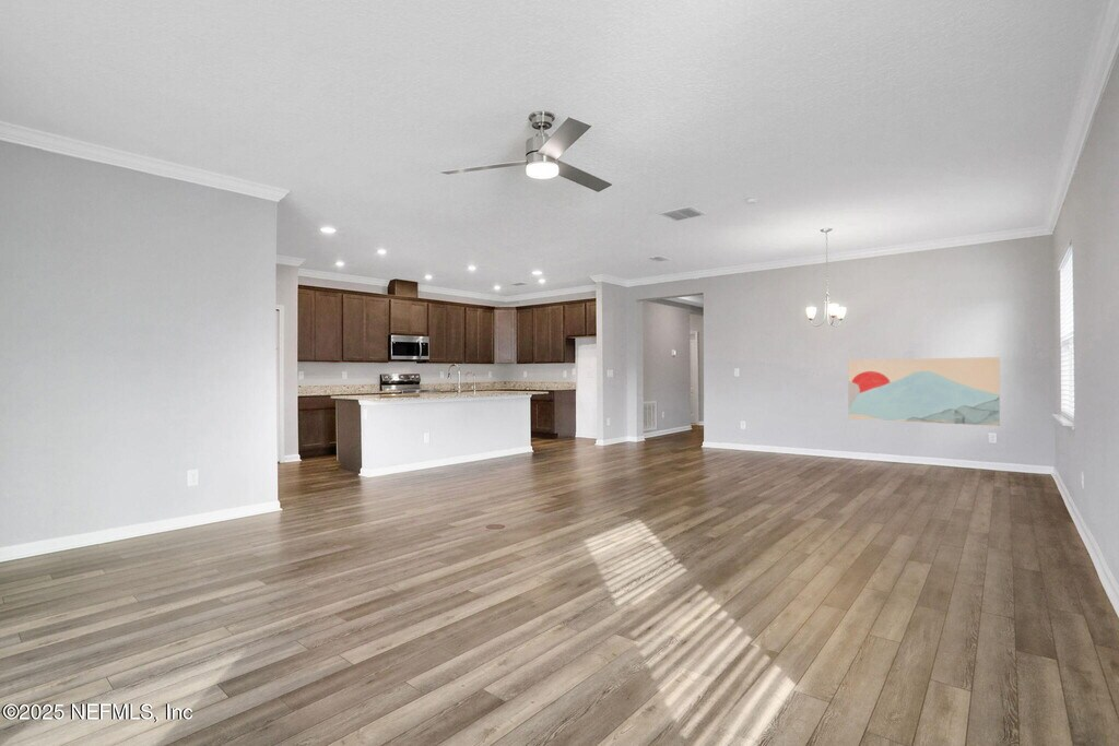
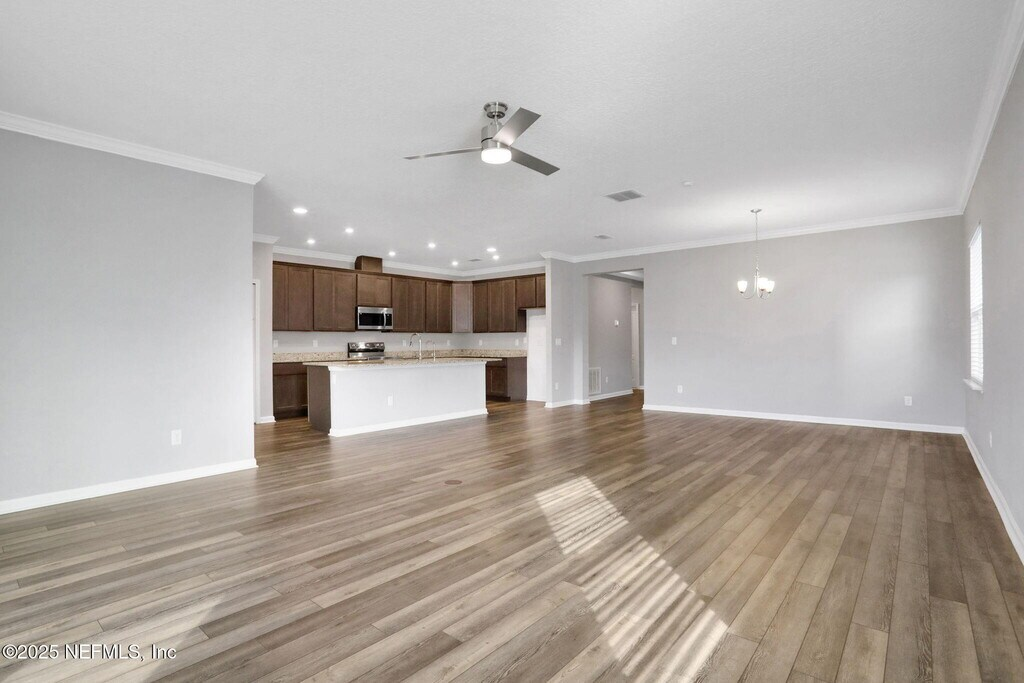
- wall art [847,356,1001,427]
